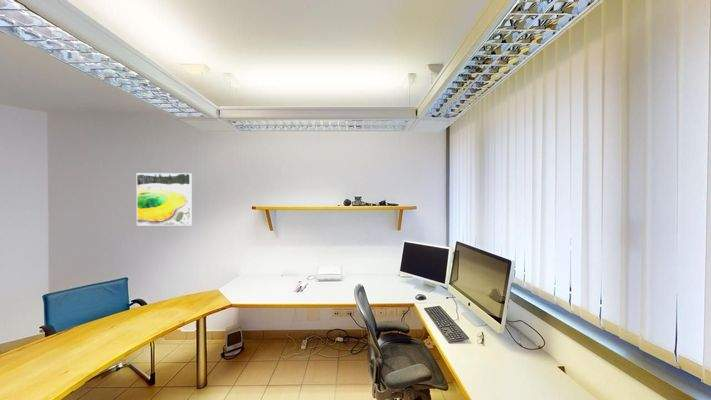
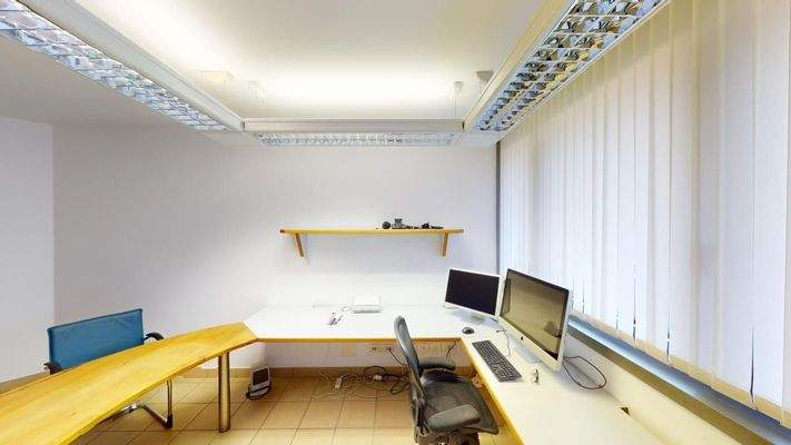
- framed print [136,172,193,226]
